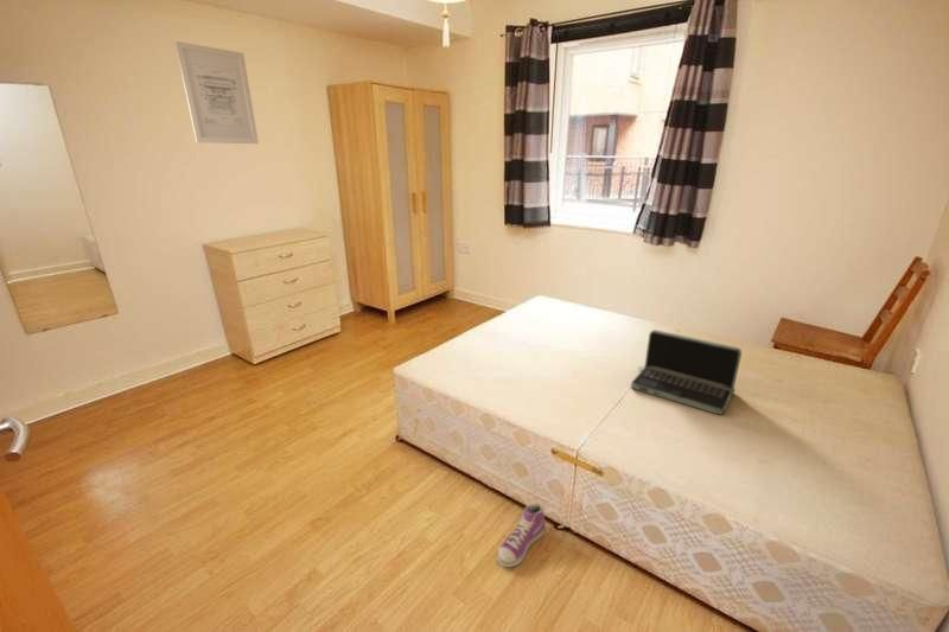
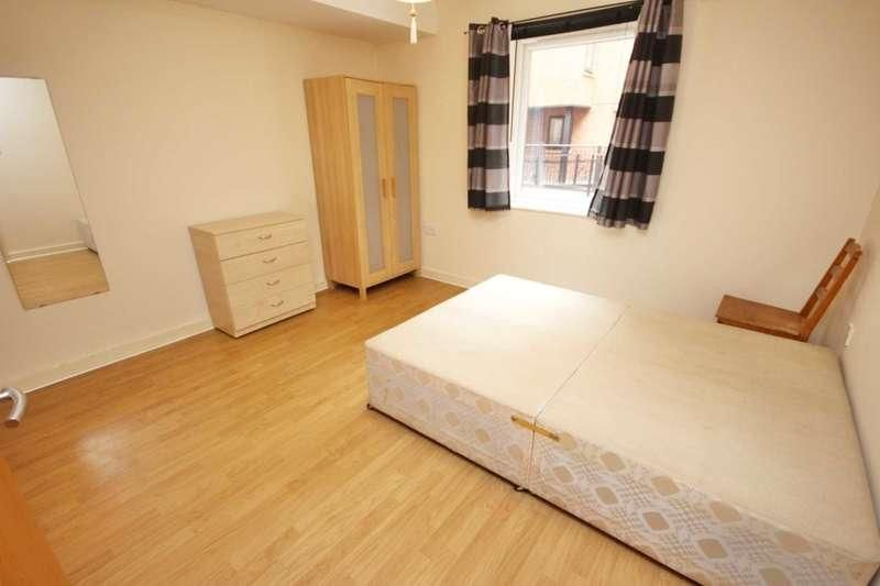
- sneaker [496,503,546,568]
- laptop [630,328,743,416]
- wall art [173,40,260,145]
